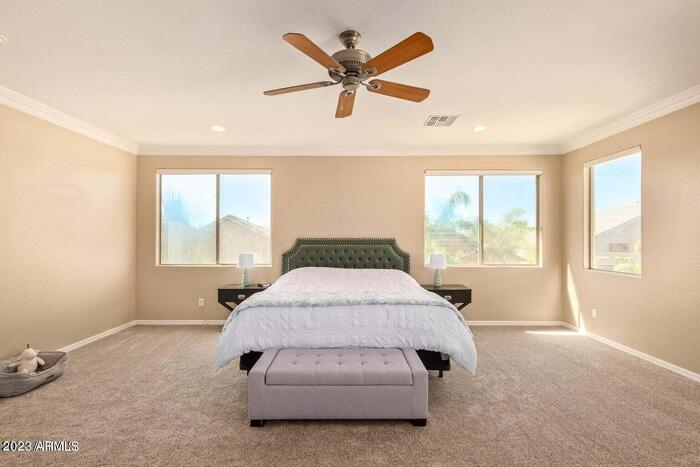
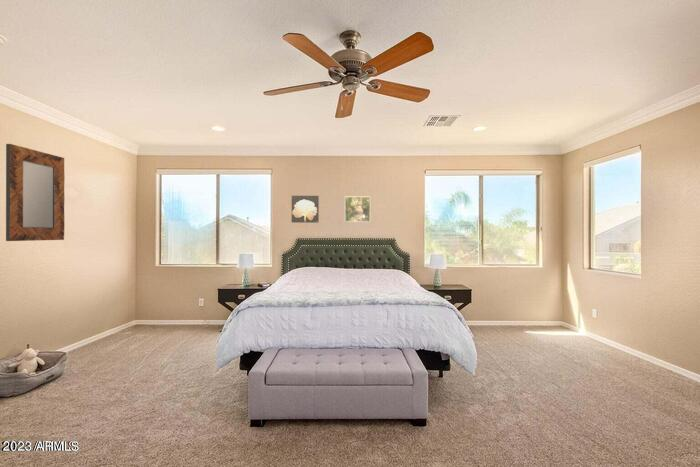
+ wall art [291,195,320,224]
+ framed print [344,196,371,223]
+ home mirror [5,143,66,242]
